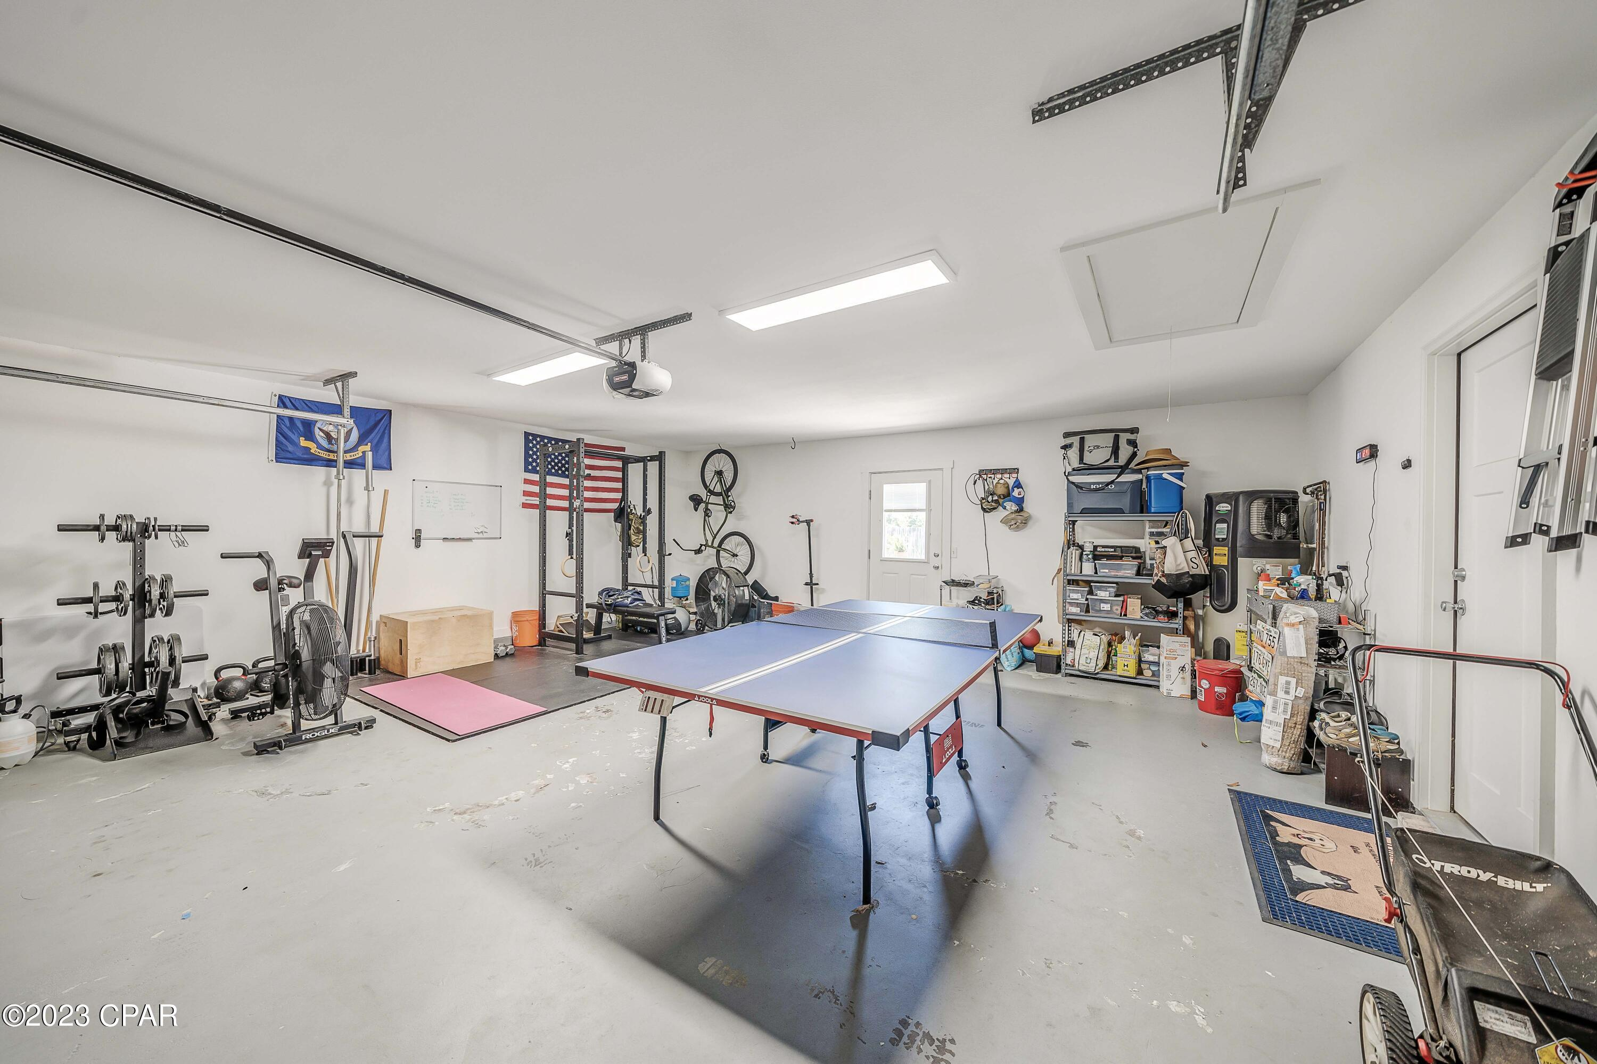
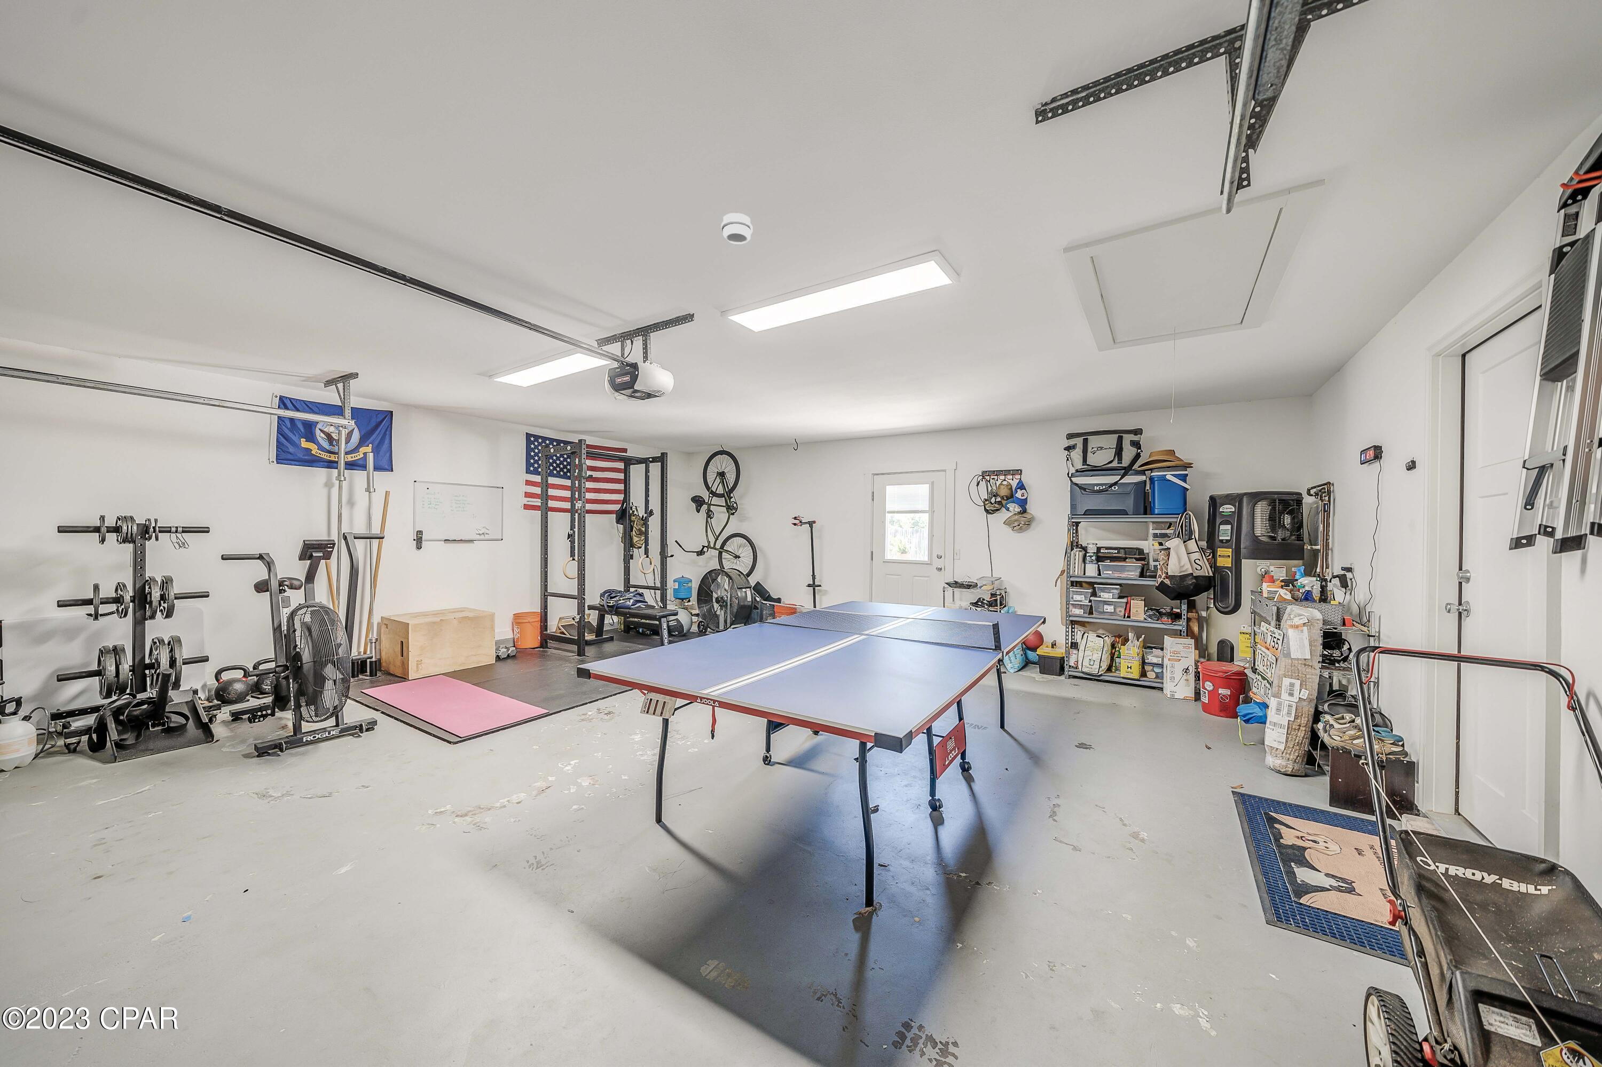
+ smoke detector [721,212,753,245]
